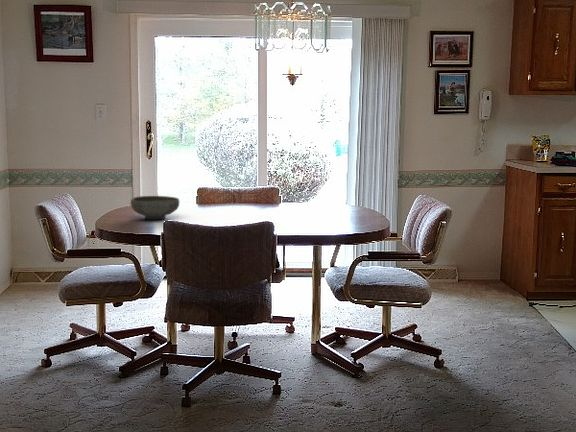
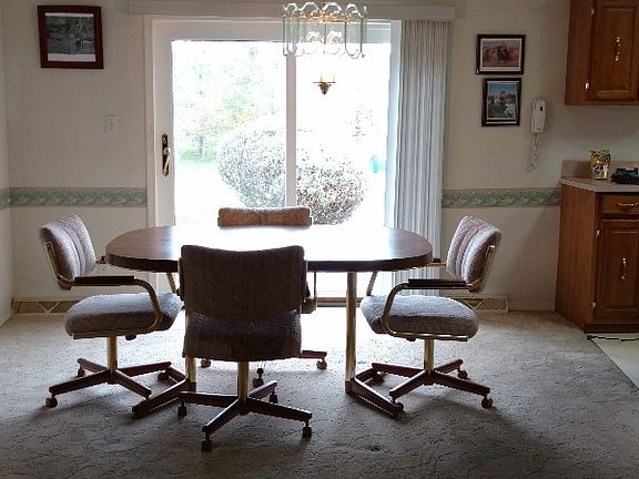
- bowl [130,195,181,220]
